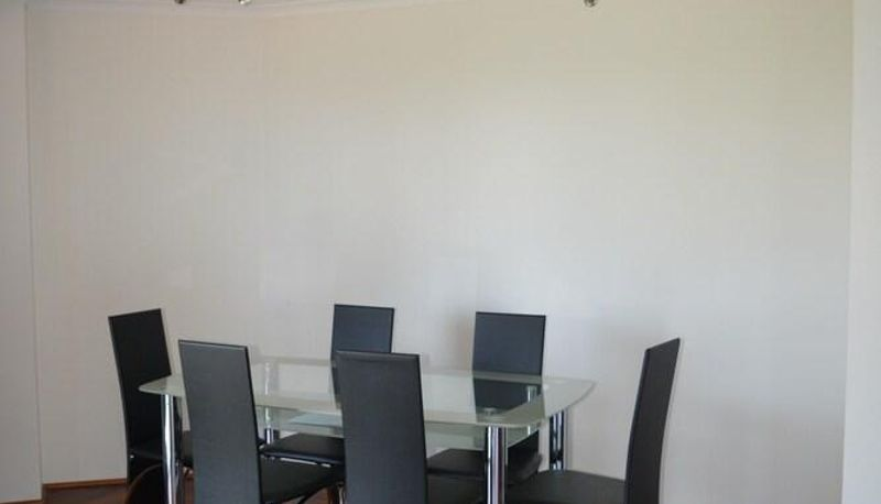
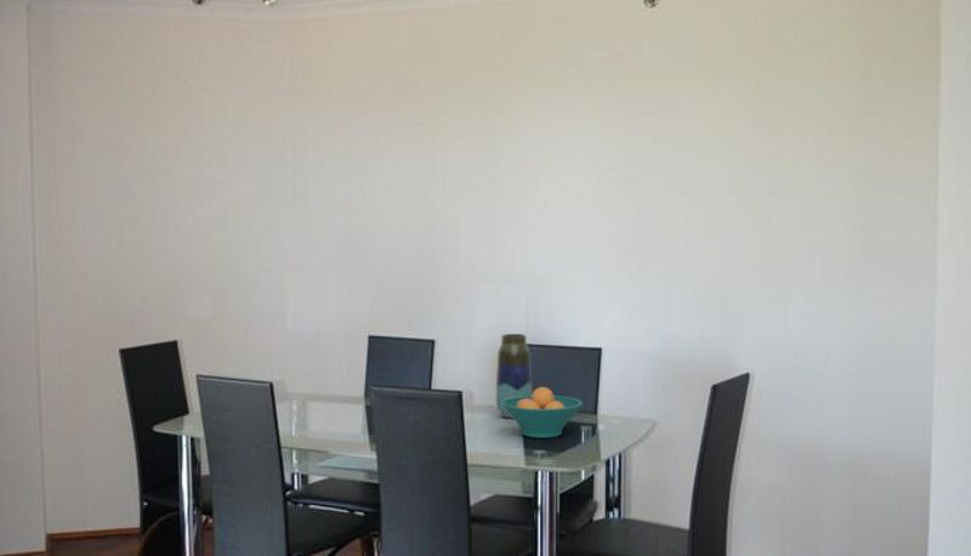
+ fruit bowl [501,386,584,439]
+ vase [495,333,533,419]
